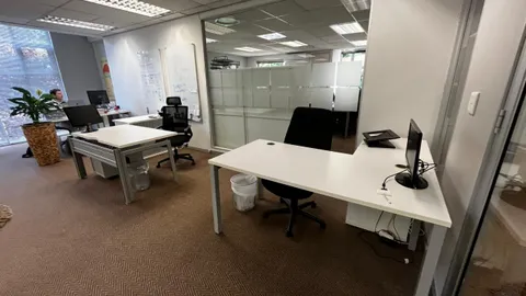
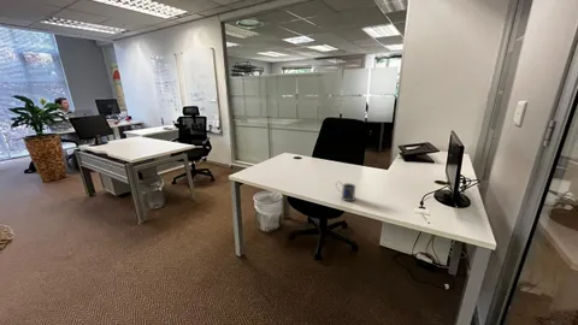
+ mug [335,181,356,202]
